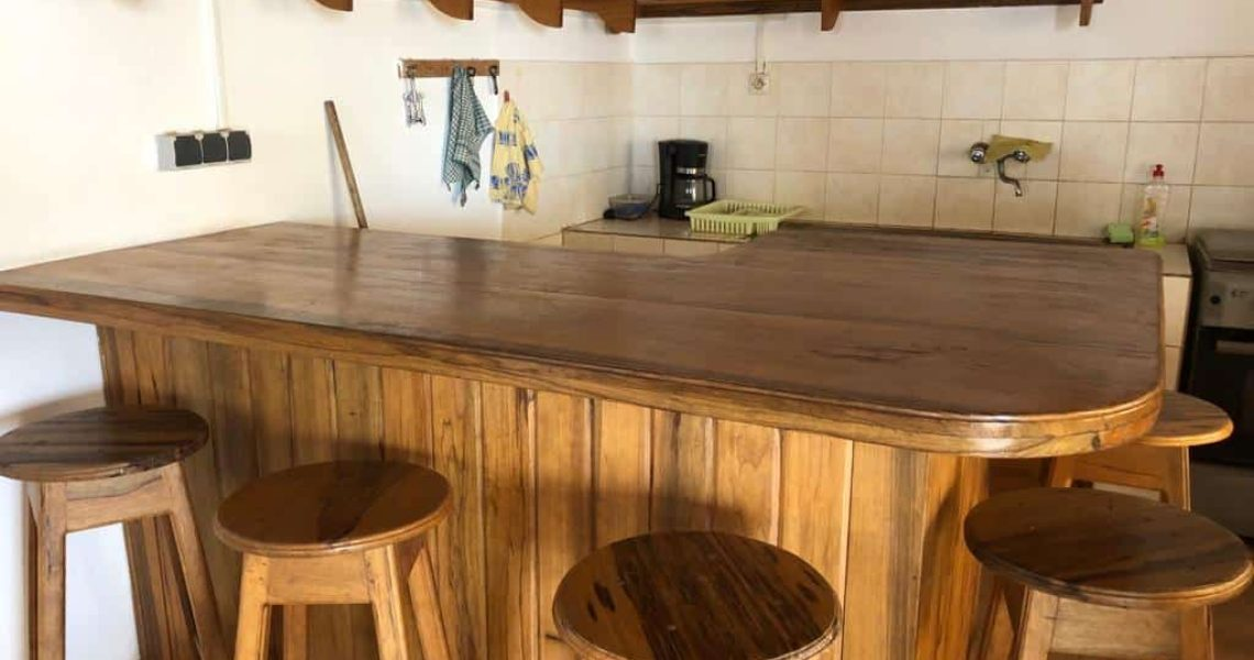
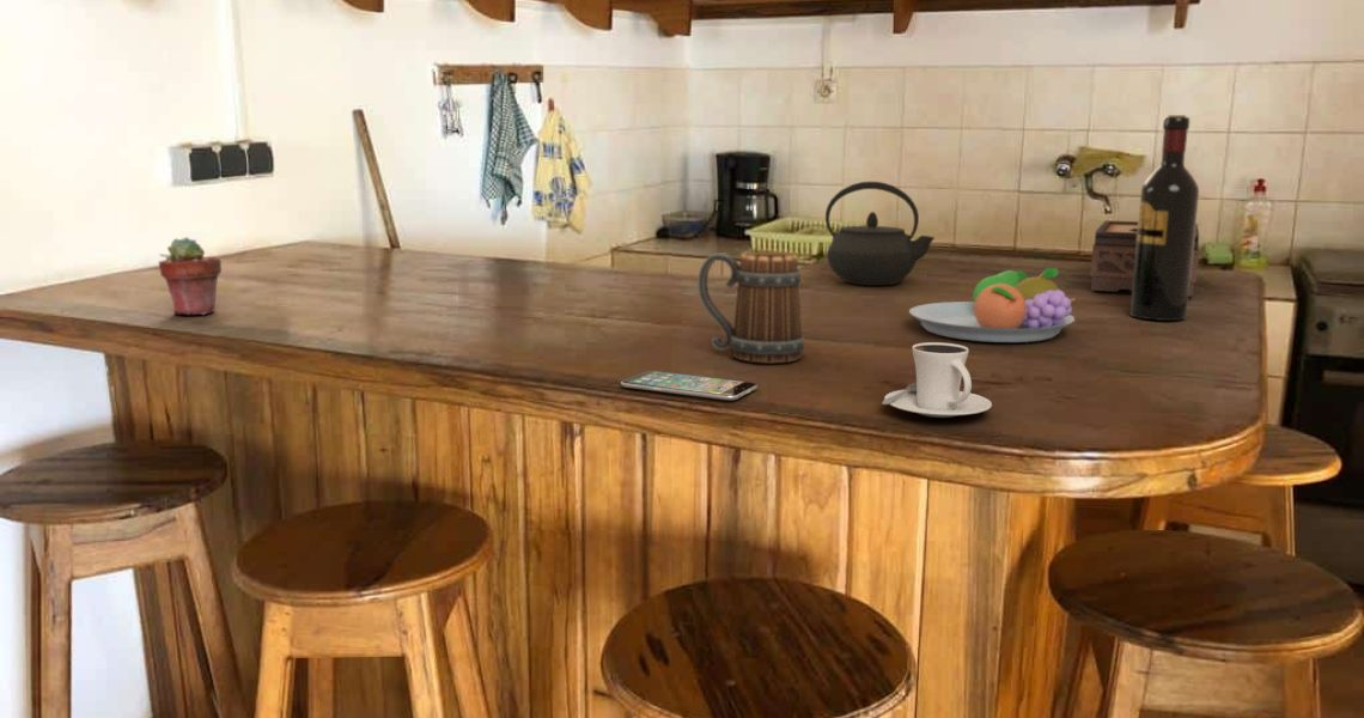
+ kettle [824,181,936,286]
+ cappuccino [881,341,993,419]
+ tissue box [1089,219,1200,298]
+ wine bottle [1129,114,1200,322]
+ potted succulent [158,236,223,316]
+ fruit bowl [908,267,1077,343]
+ smartphone [620,370,759,401]
+ mug [696,250,805,364]
